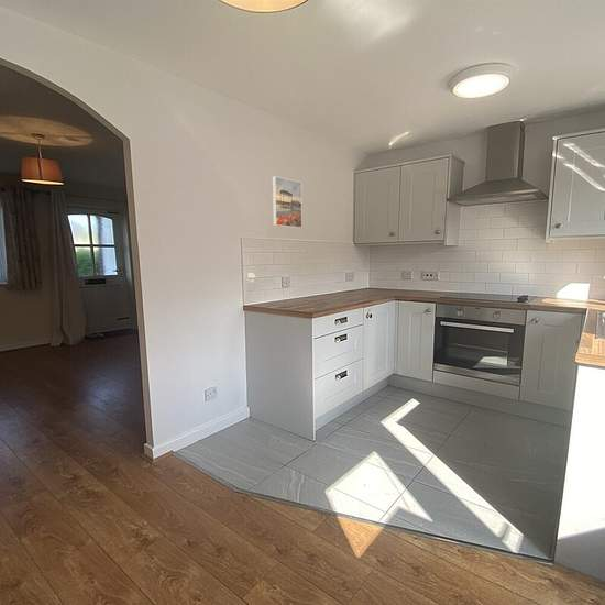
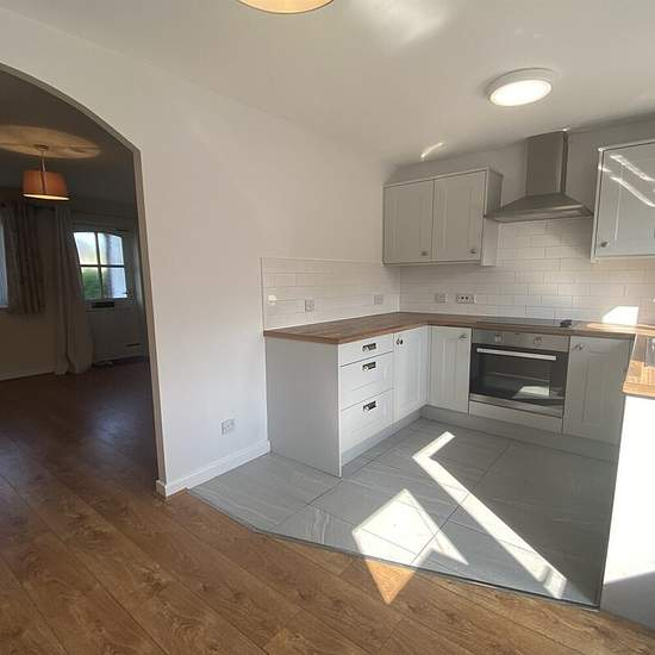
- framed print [272,175,304,229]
